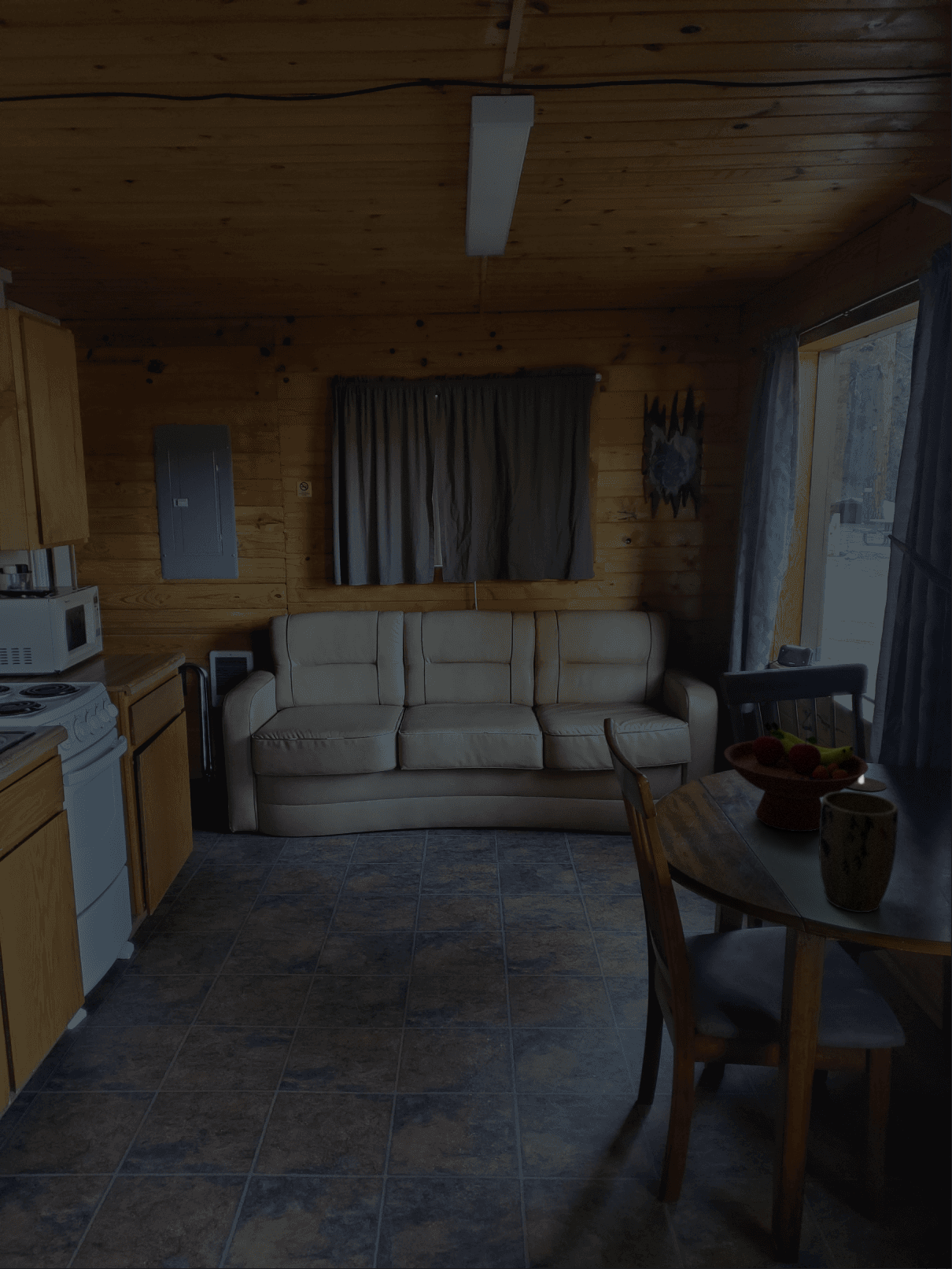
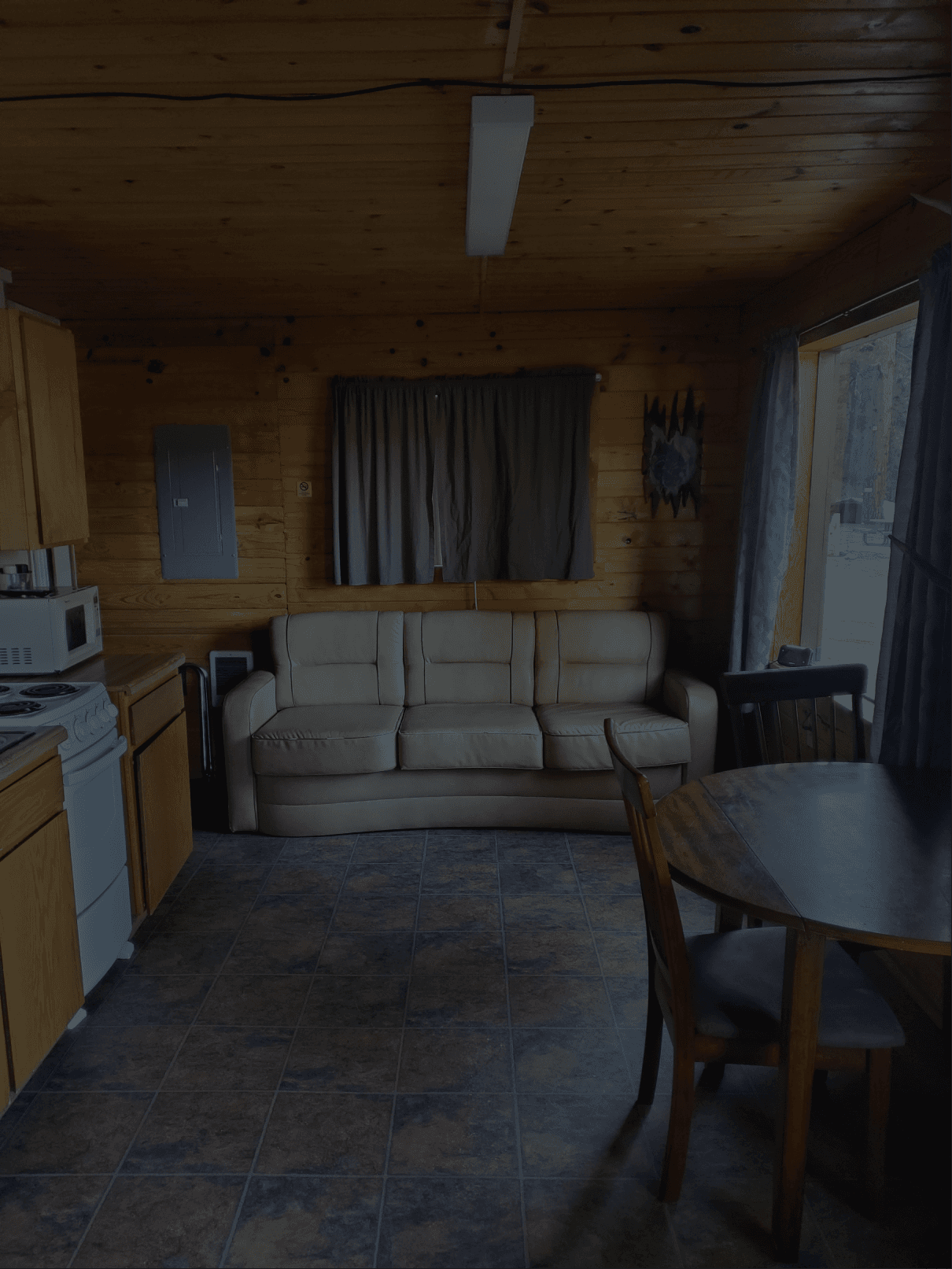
- candle [848,774,902,792]
- fruit bowl [723,721,869,832]
- plant pot [818,791,899,913]
